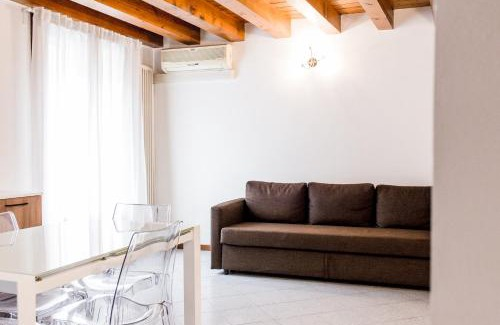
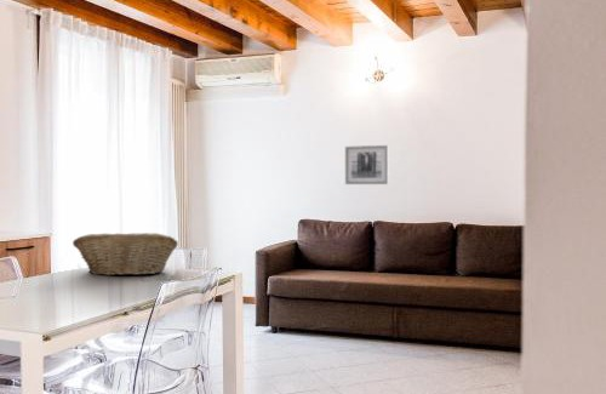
+ wall art [344,144,390,185]
+ fruit basket [72,232,179,276]
